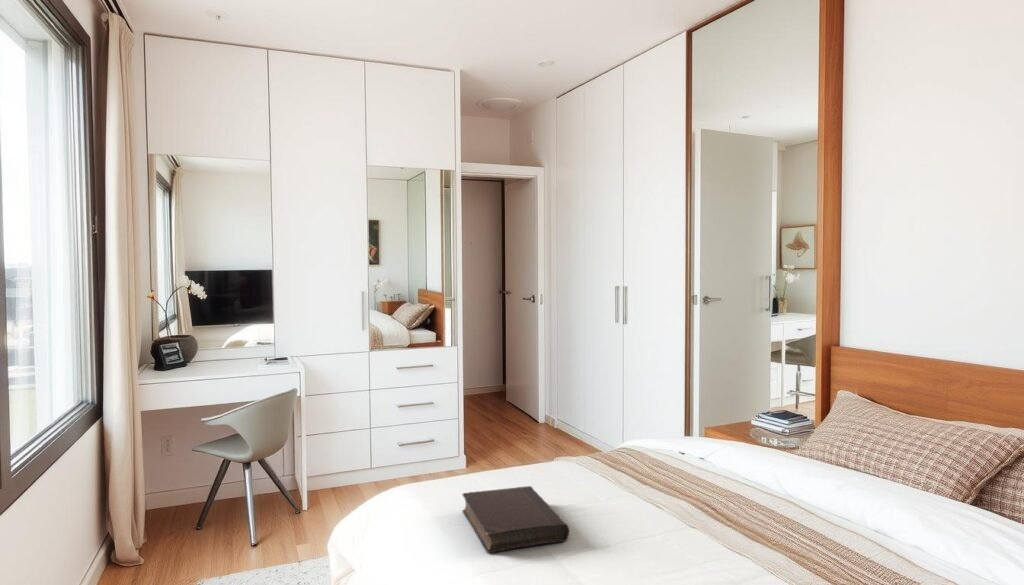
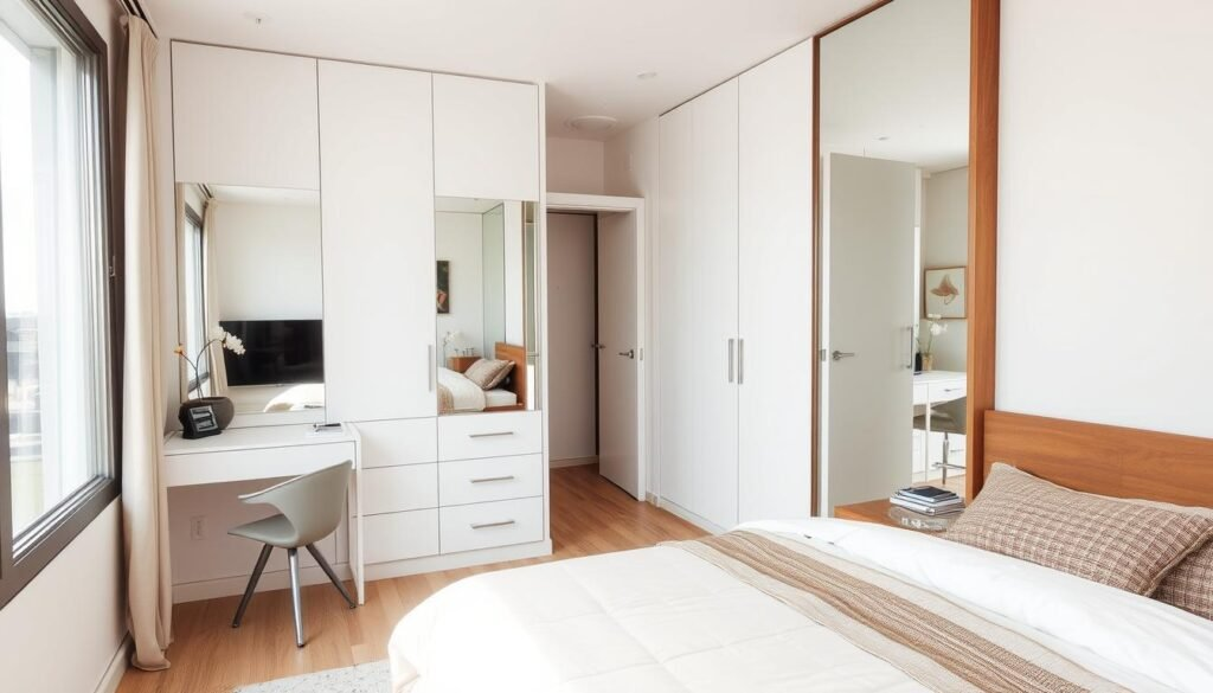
- book [461,485,570,554]
